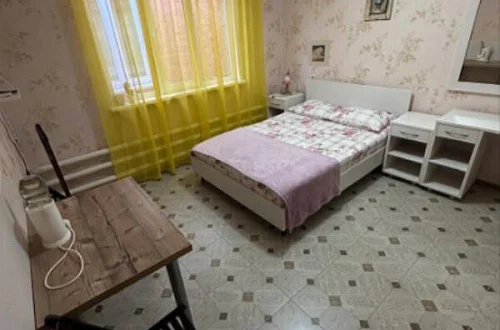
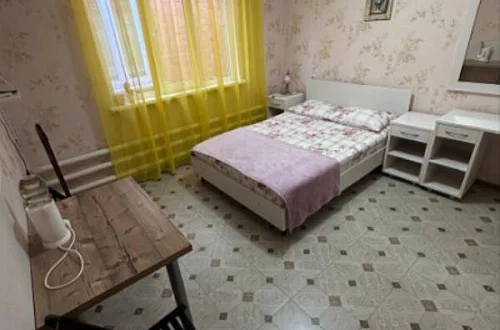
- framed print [307,39,331,68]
